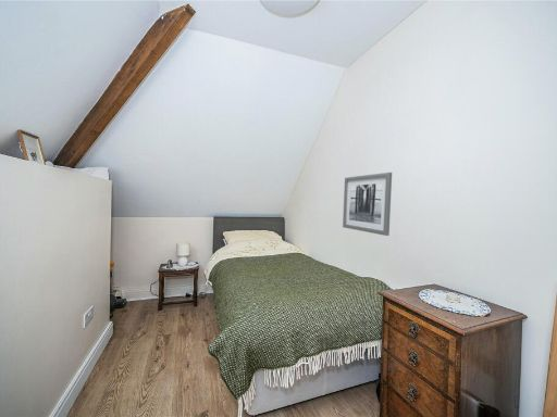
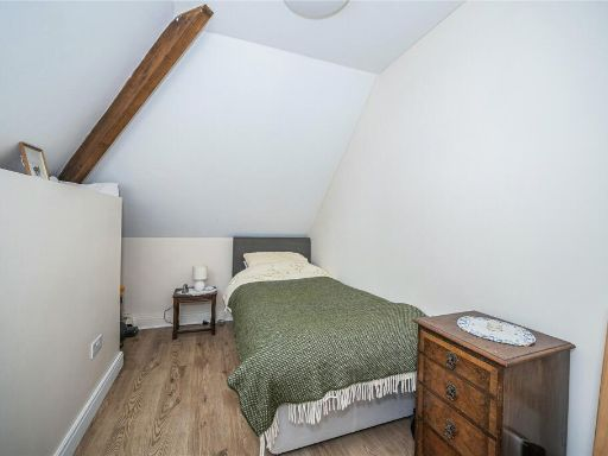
- wall art [342,172,393,237]
